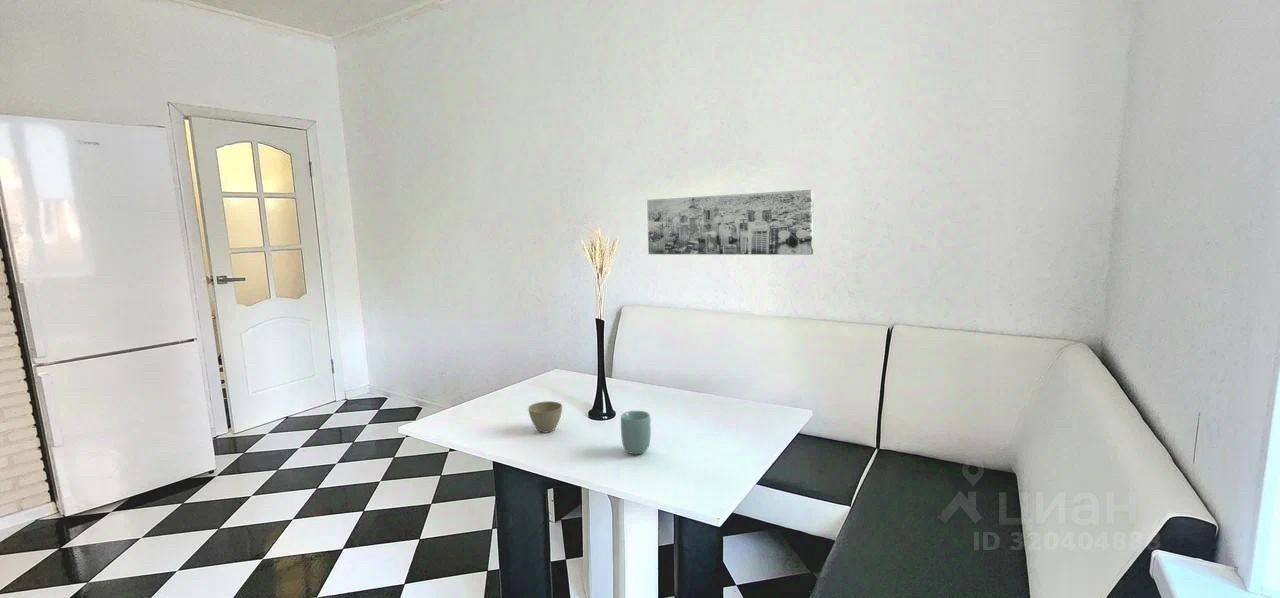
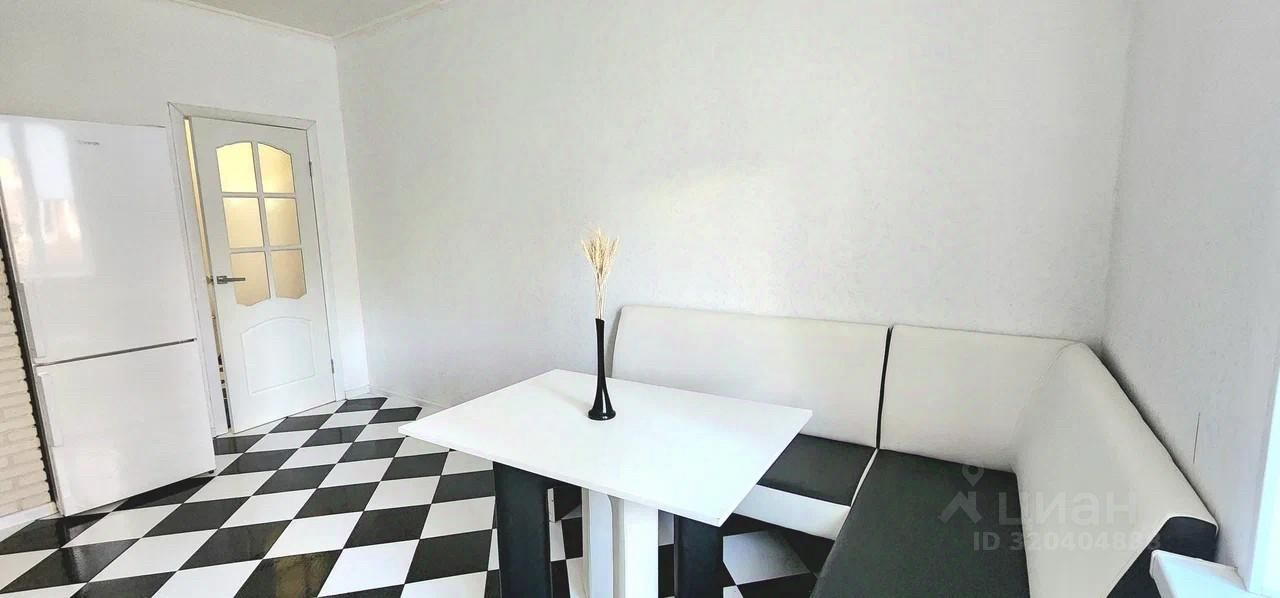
- flower pot [527,400,563,434]
- wall art [646,189,815,256]
- cup [620,410,652,455]
